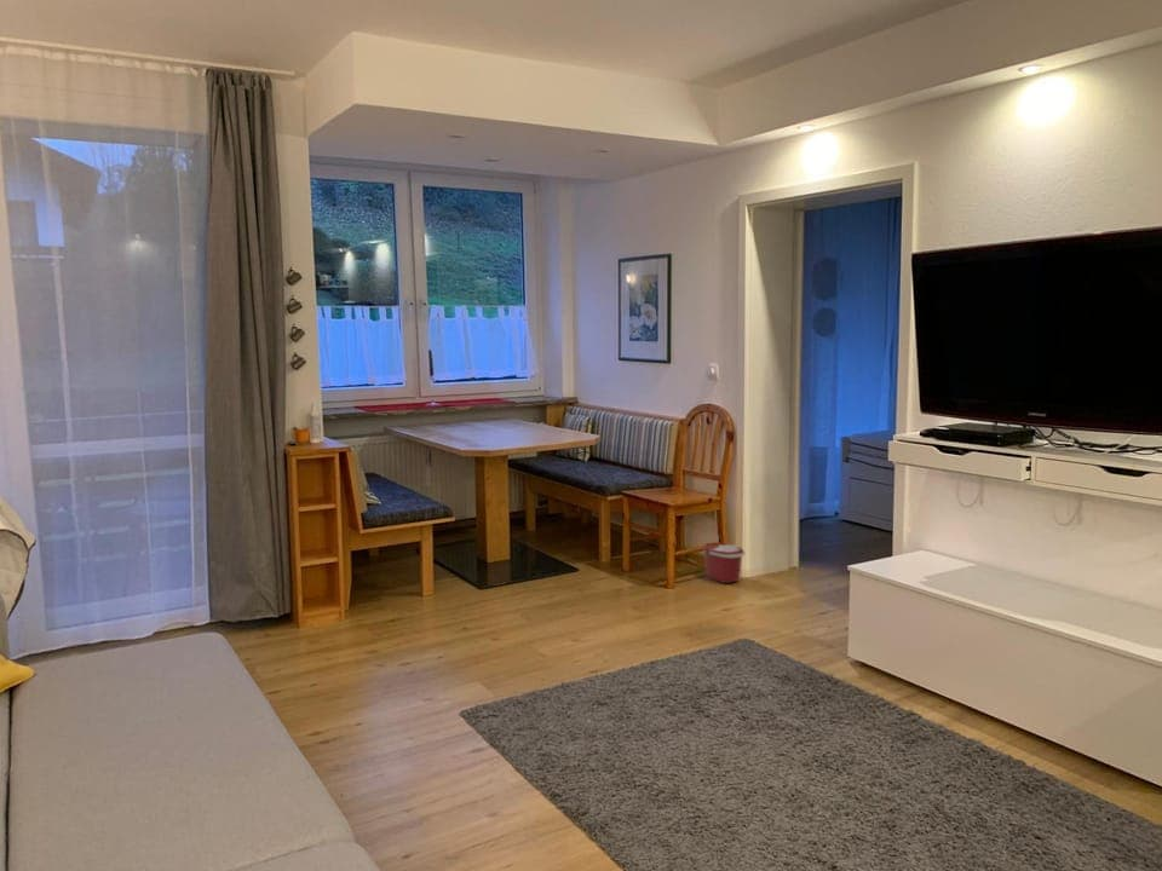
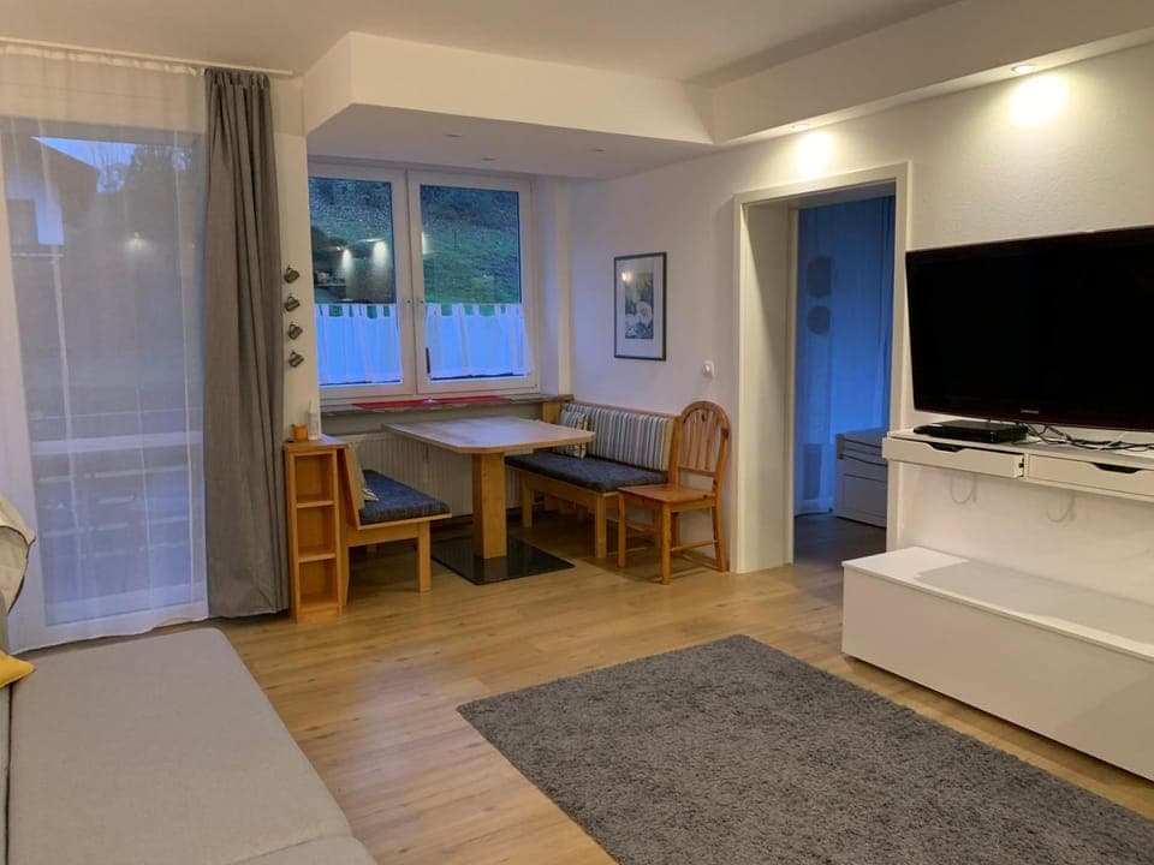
- bucket [701,541,746,584]
